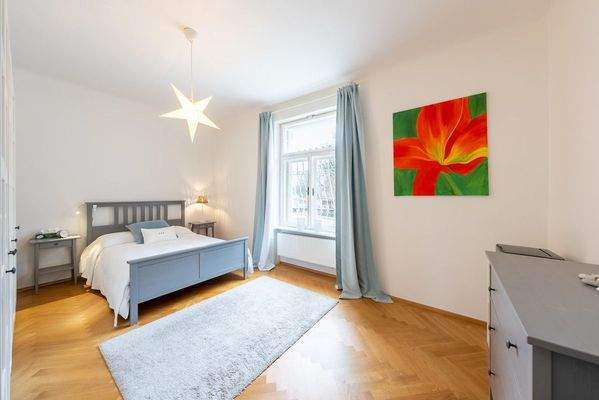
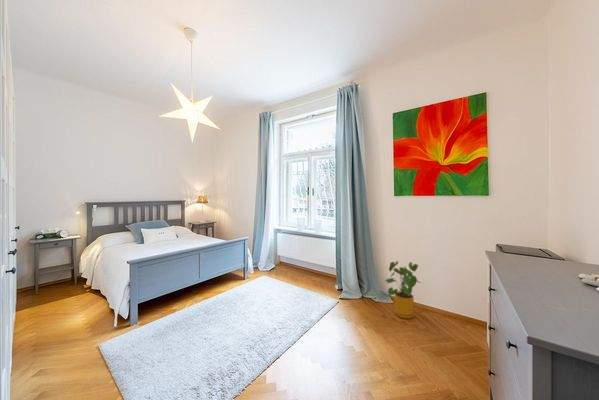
+ house plant [384,260,424,319]
